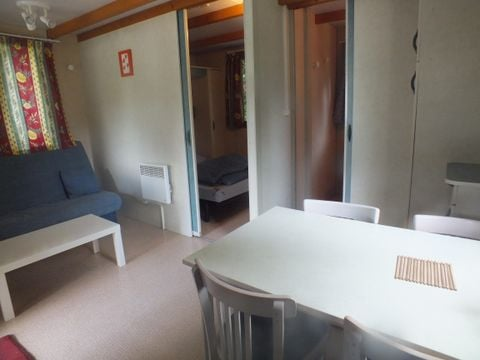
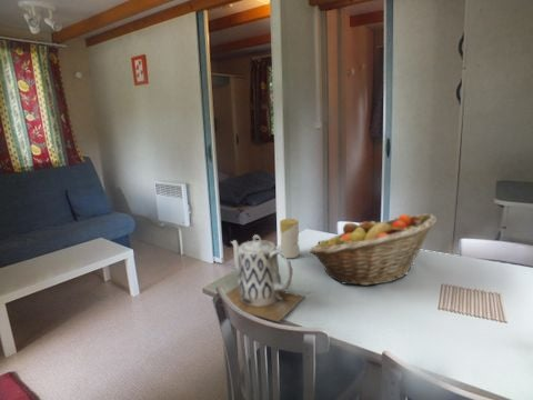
+ teapot [220,233,305,323]
+ candle [279,218,301,259]
+ fruit basket [309,213,438,287]
